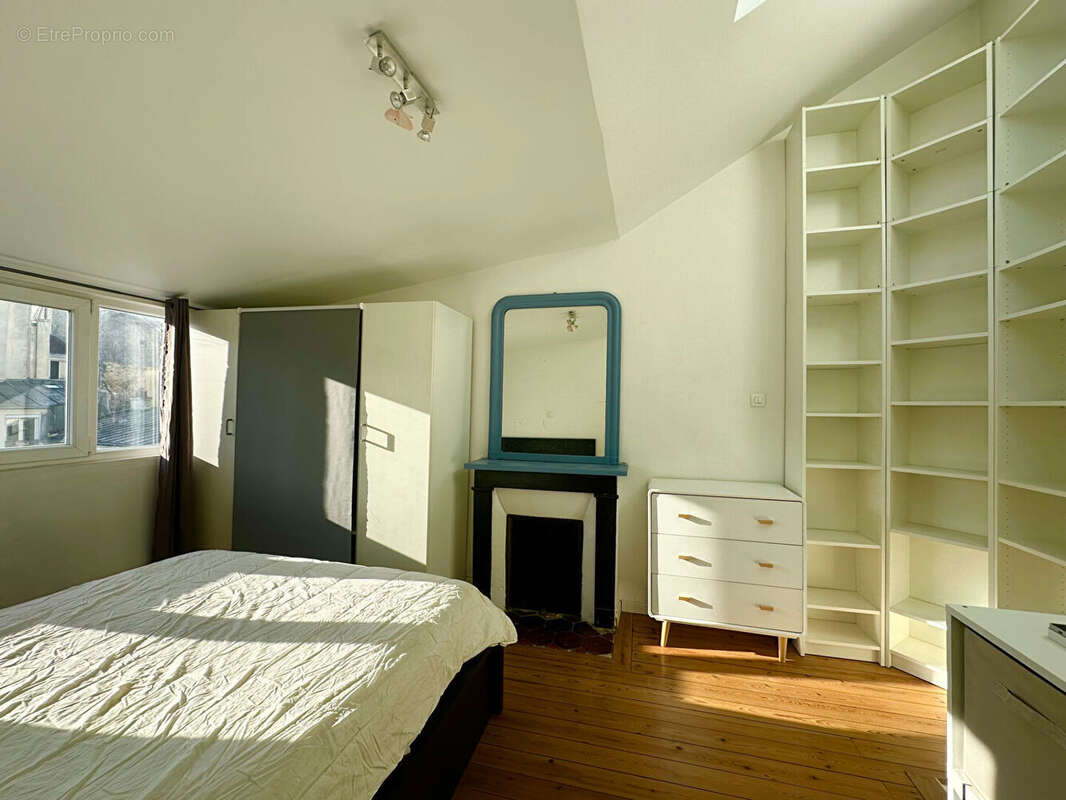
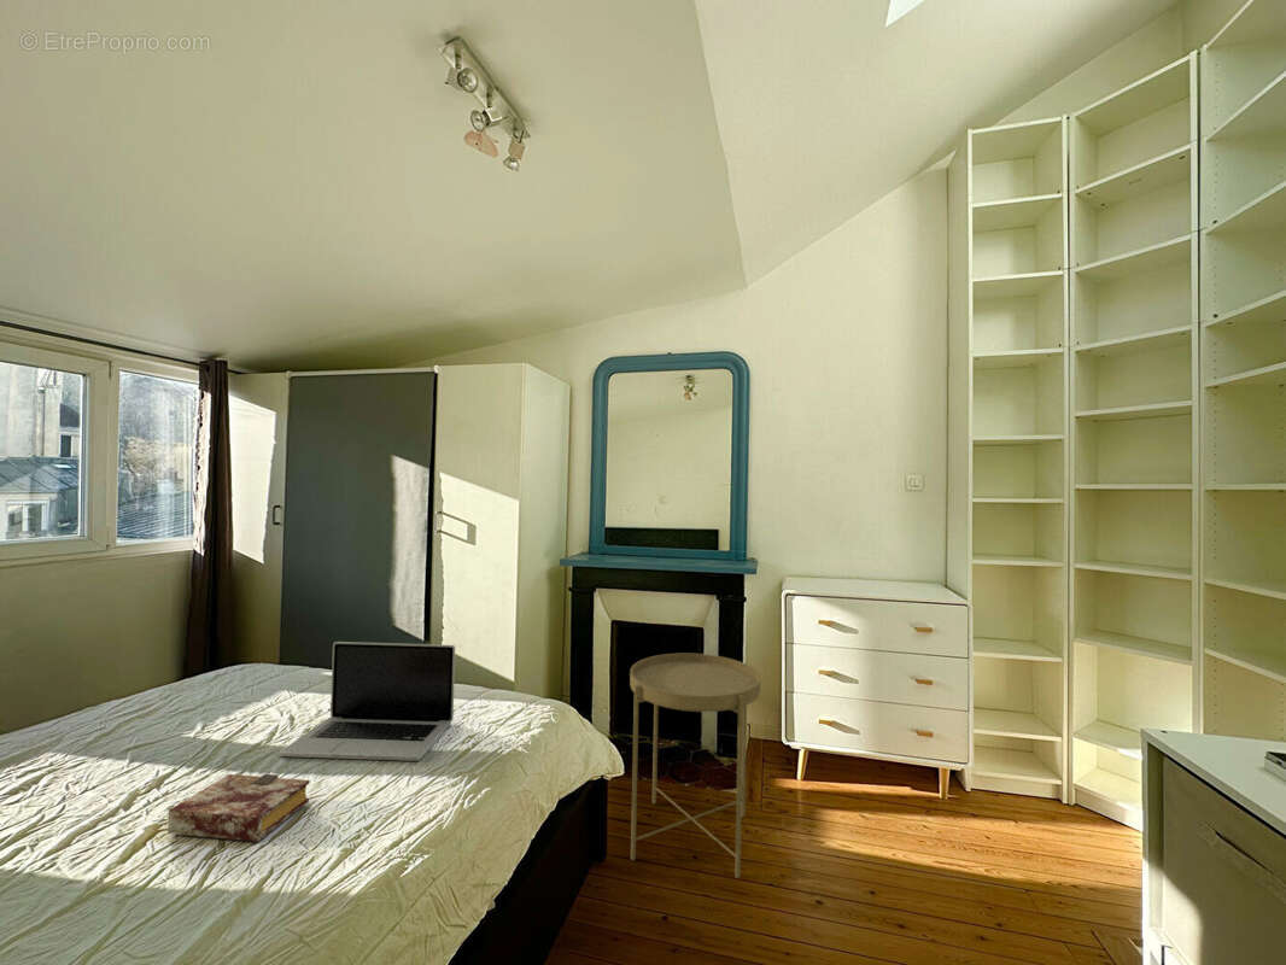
+ side table [629,653,761,879]
+ laptop [279,641,456,762]
+ book [166,773,311,843]
